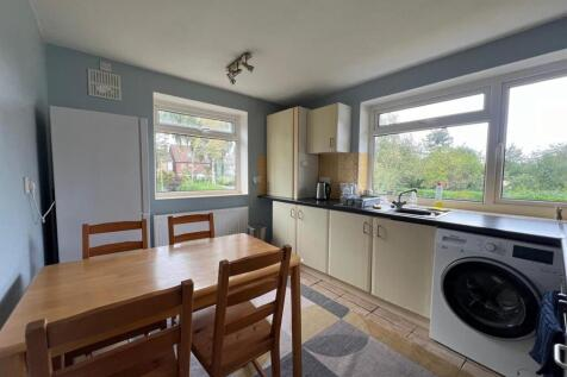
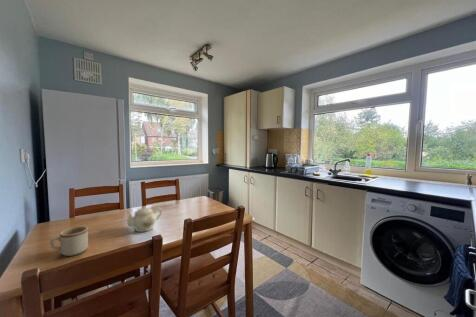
+ teapot [126,205,163,233]
+ mug [49,225,89,257]
